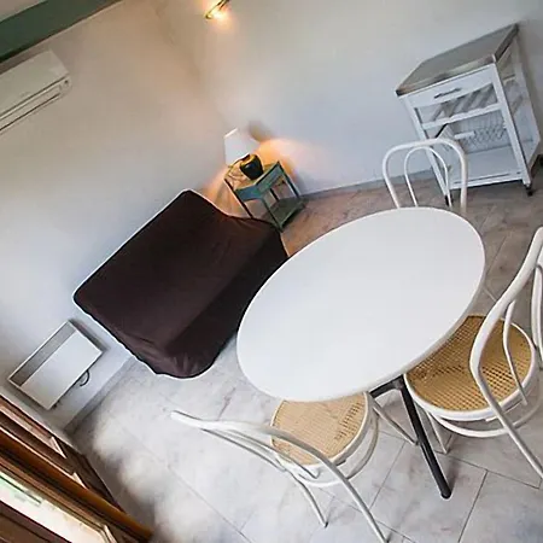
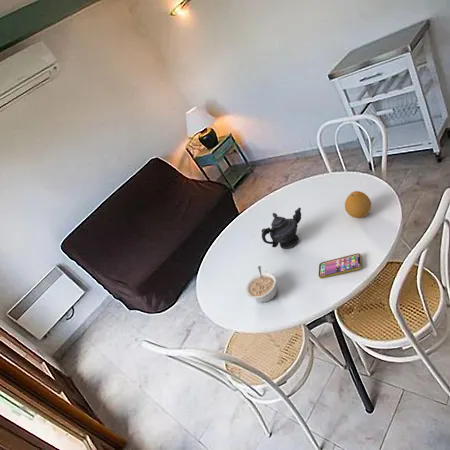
+ smartphone [317,252,363,279]
+ teapot [261,207,302,250]
+ fruit [344,190,372,219]
+ legume [244,265,278,303]
